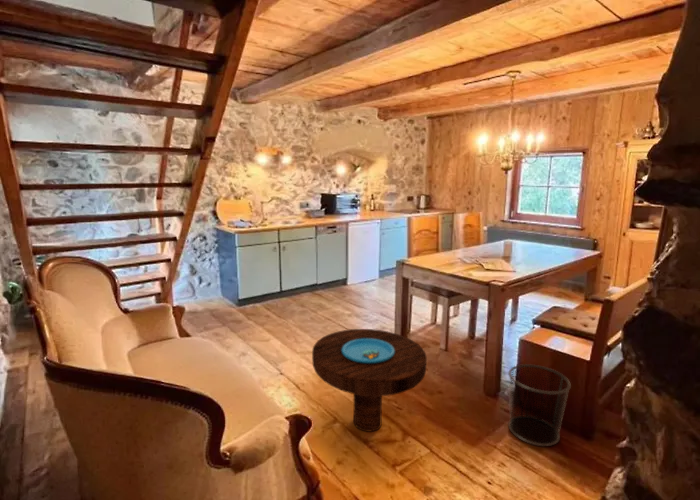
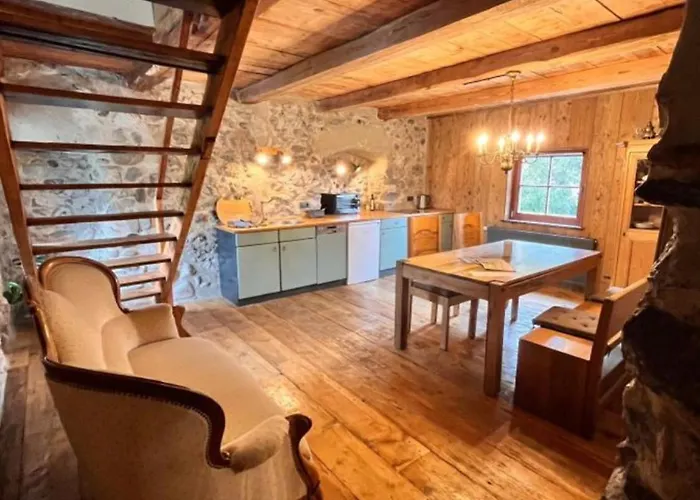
- waste bin [507,363,572,447]
- side table [311,328,428,433]
